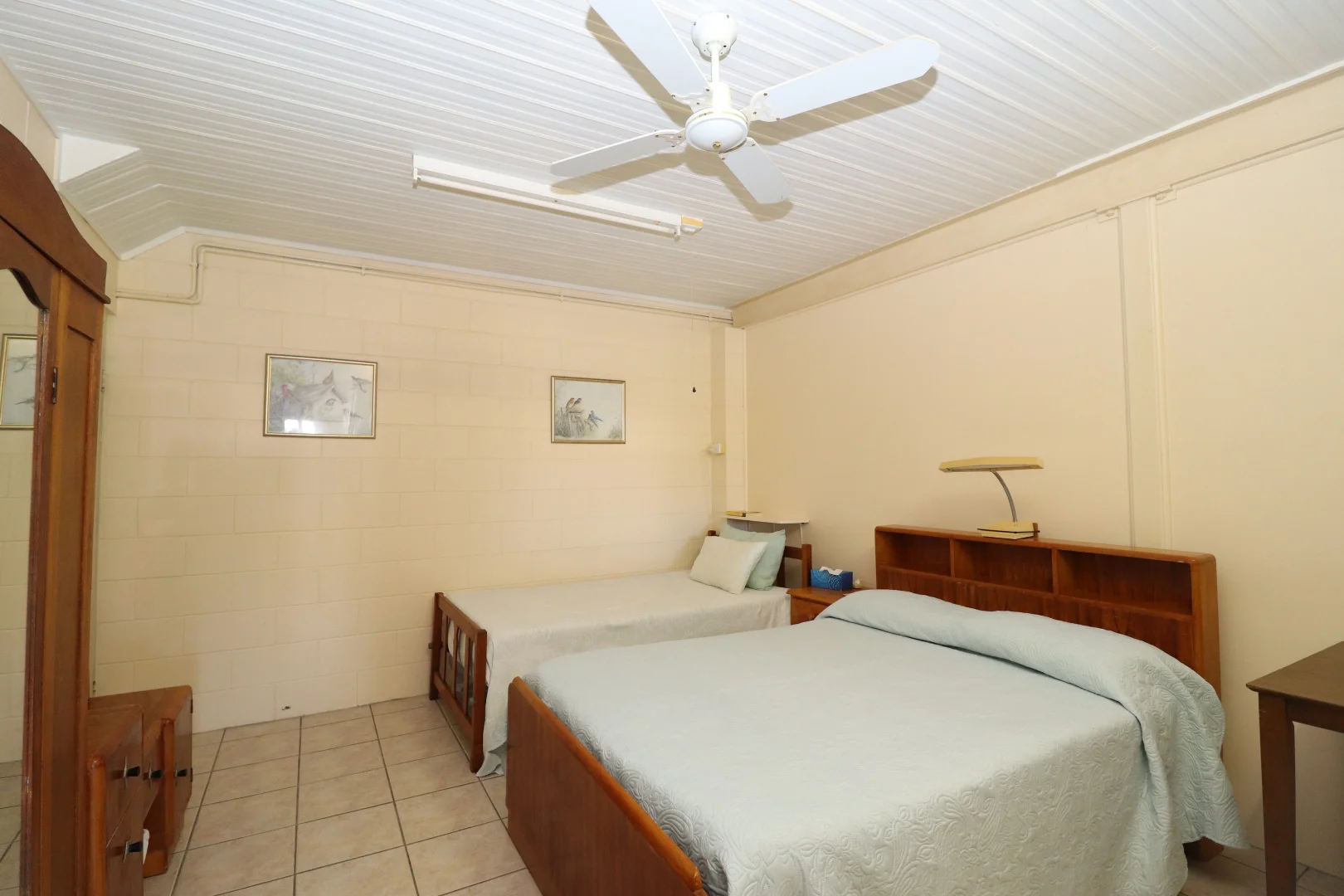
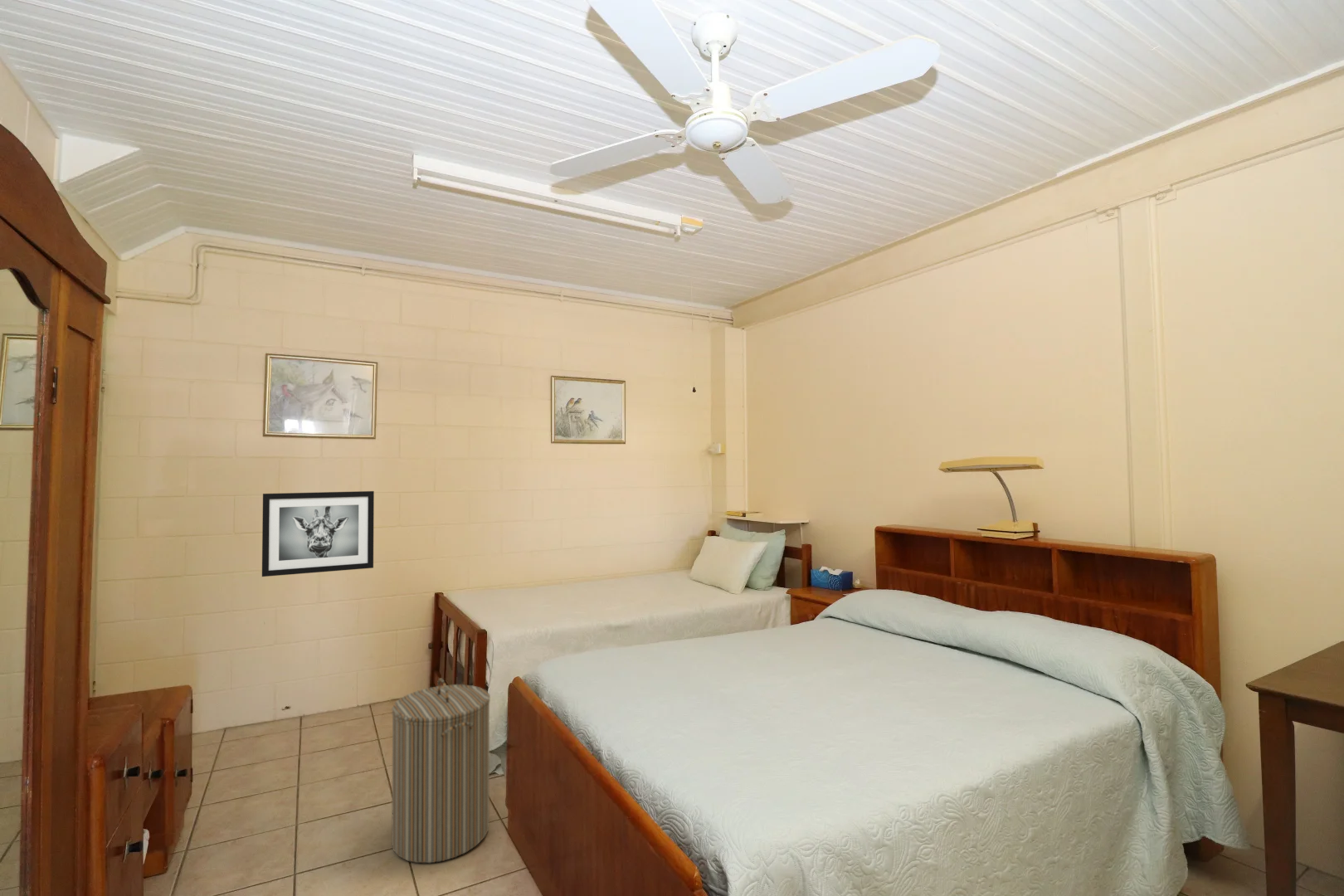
+ laundry hamper [391,677,491,864]
+ wall art [261,490,375,577]
